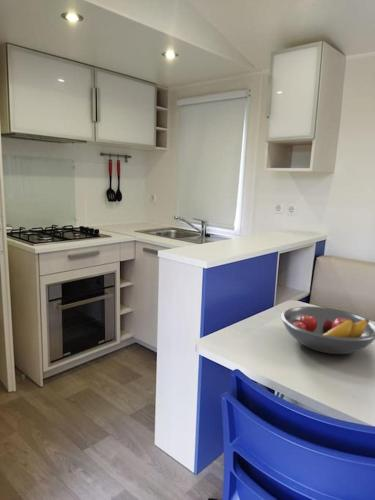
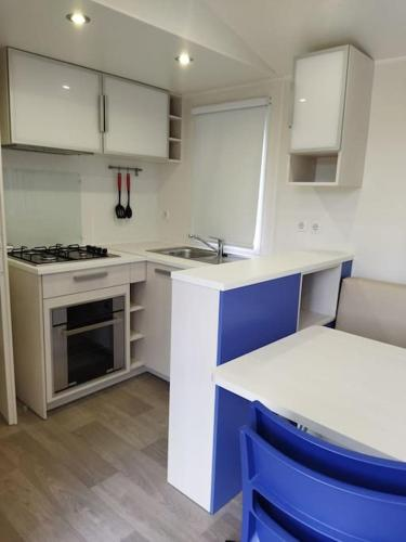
- fruit bowl [280,305,375,355]
